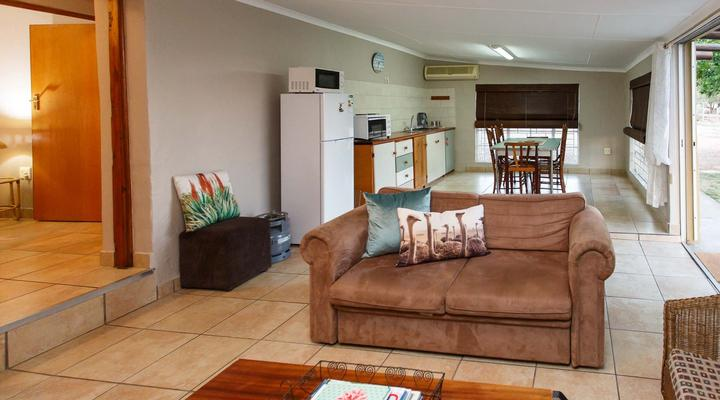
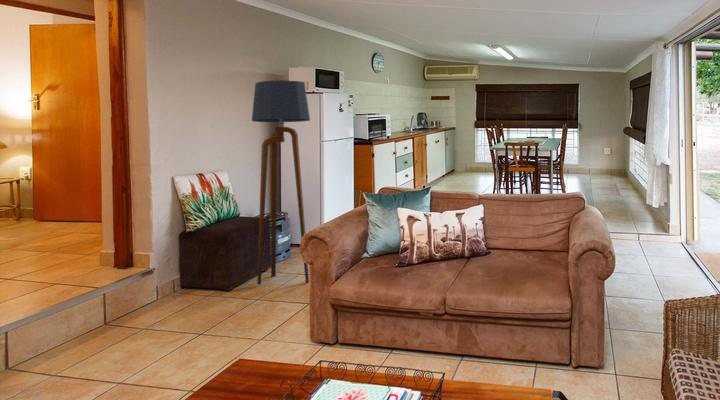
+ floor lamp [251,79,311,286]
